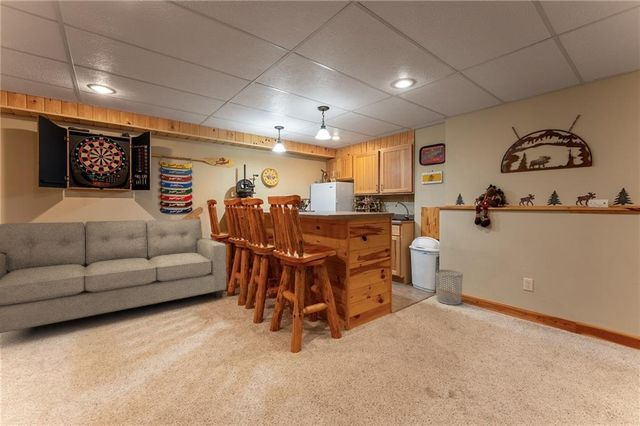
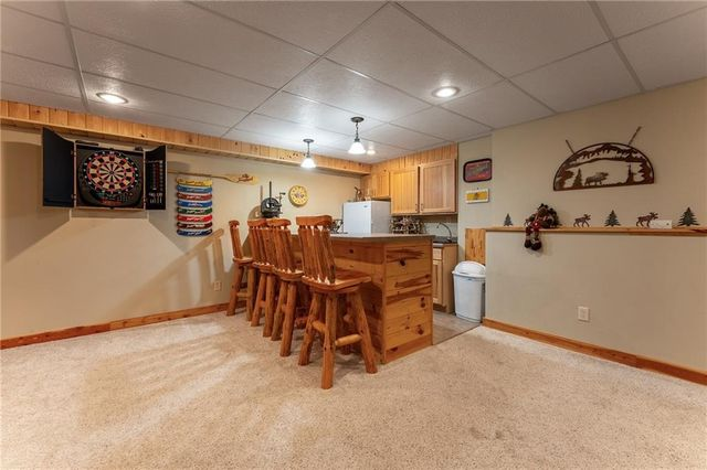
- sofa [0,218,227,334]
- waste bin [434,269,464,306]
